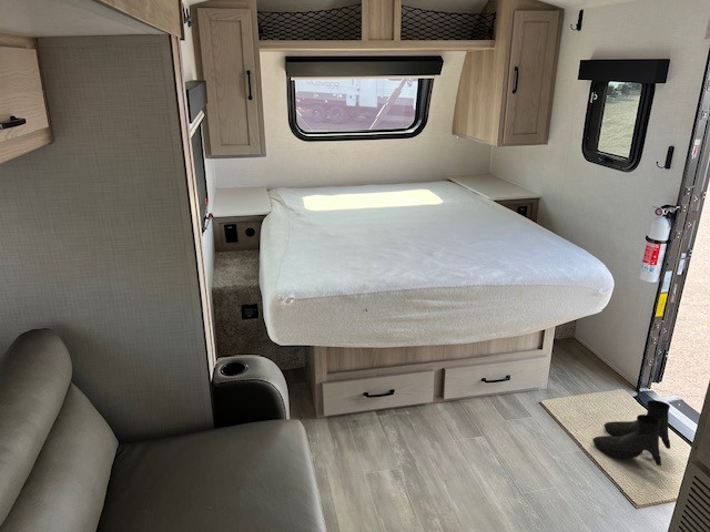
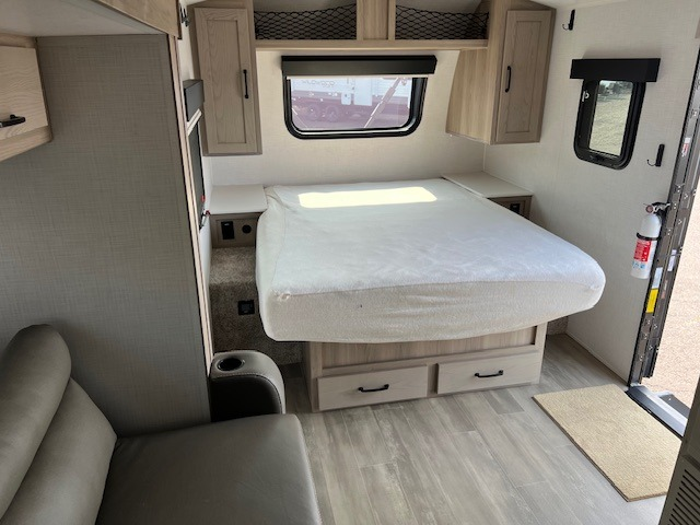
- boots [591,399,671,467]
